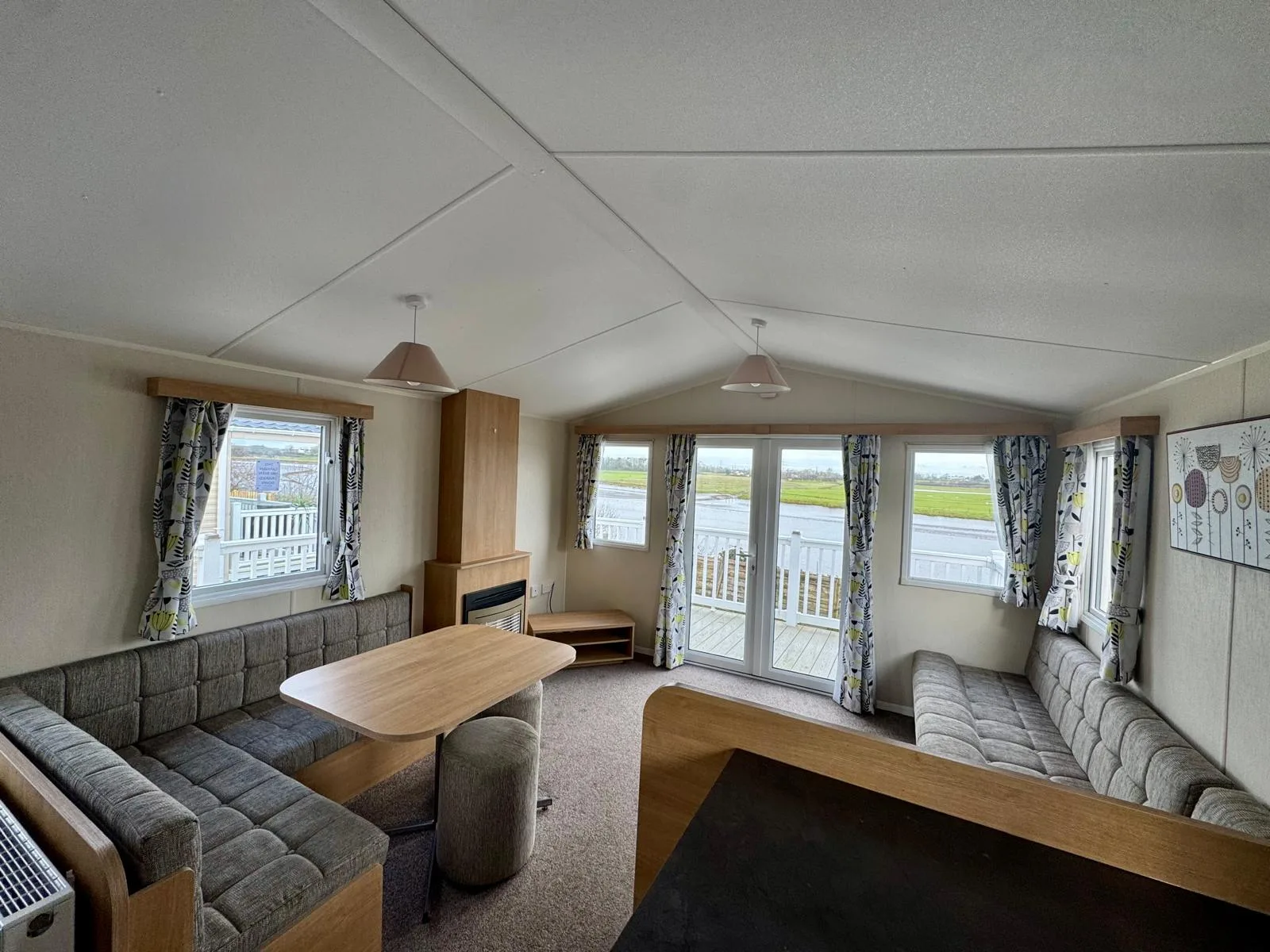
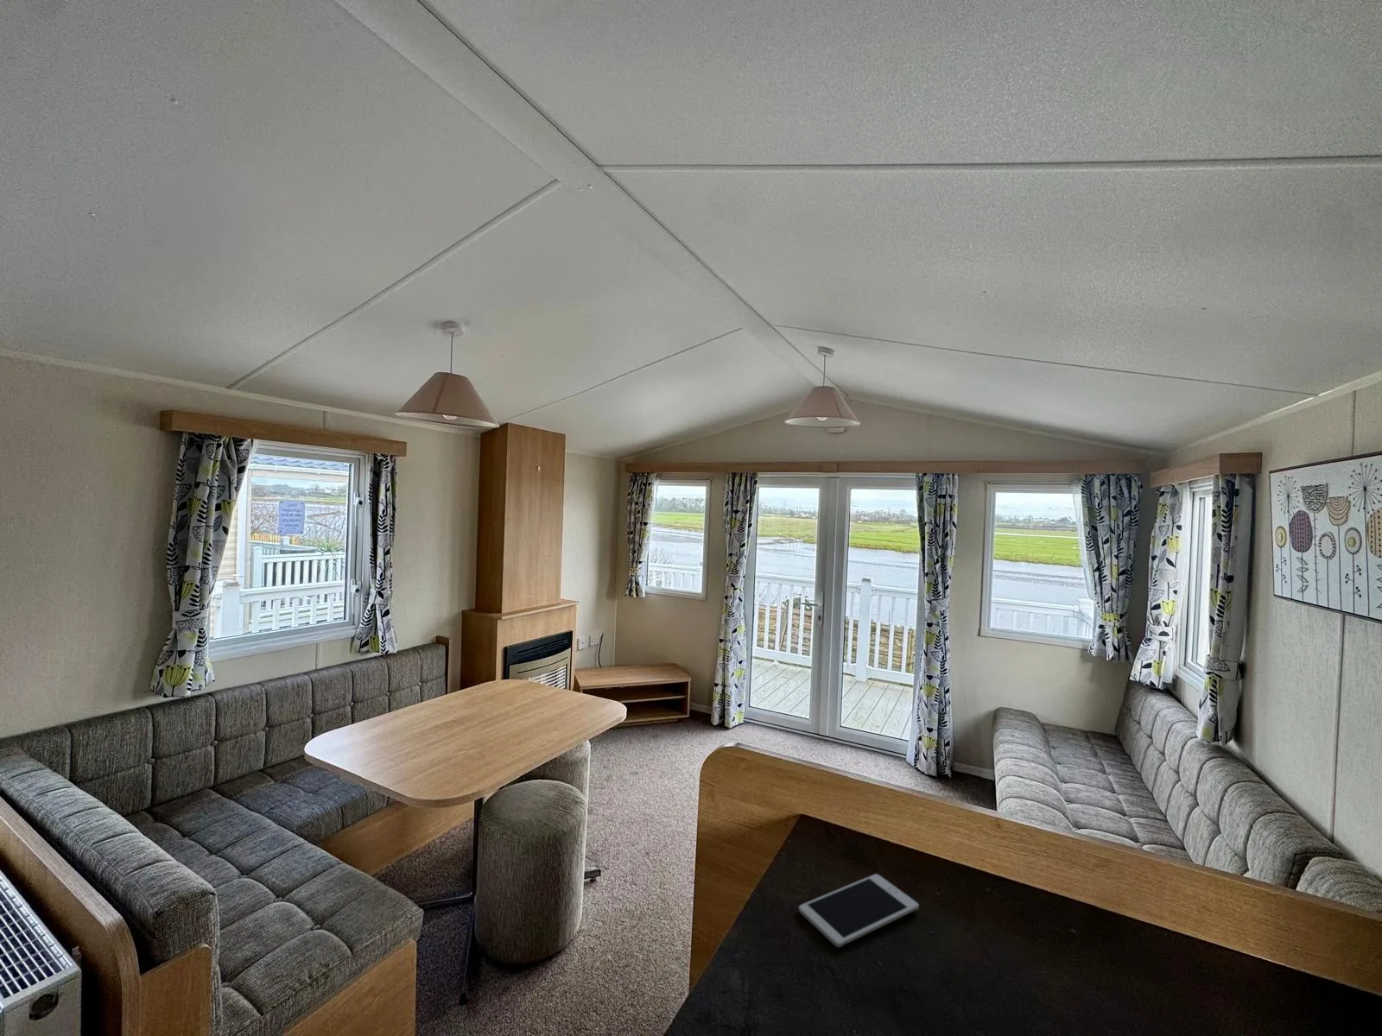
+ cell phone [798,873,920,948]
